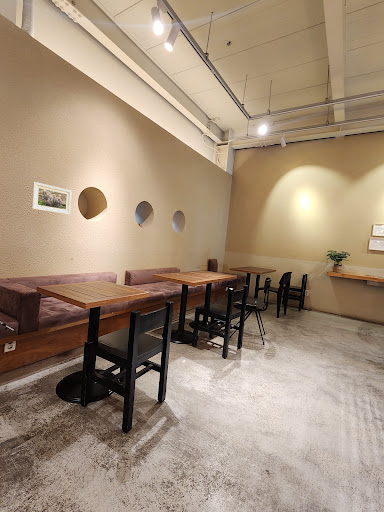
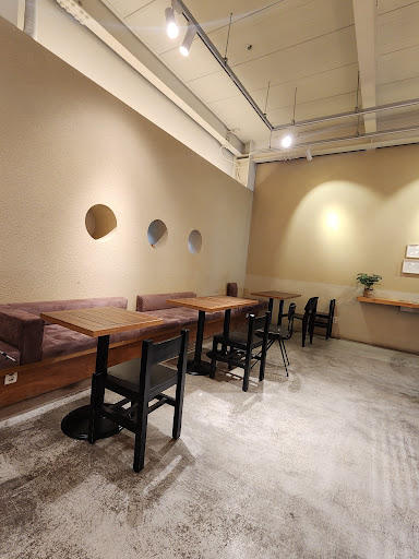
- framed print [31,181,73,216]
